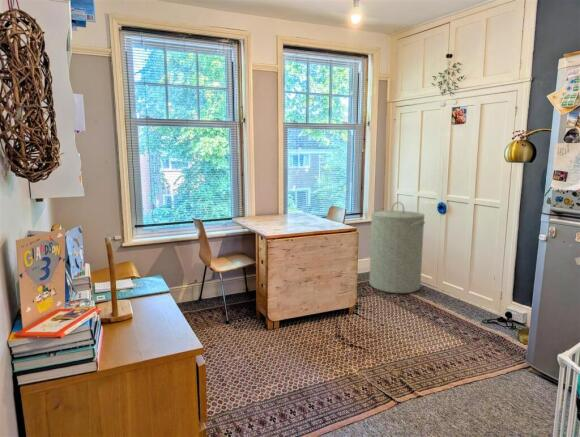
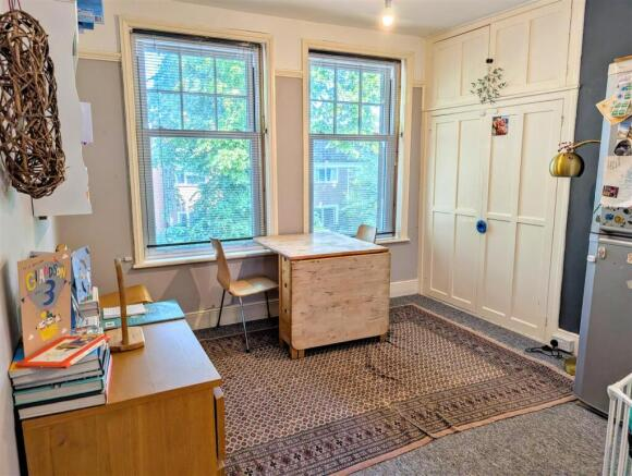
- laundry hamper [368,201,426,294]
